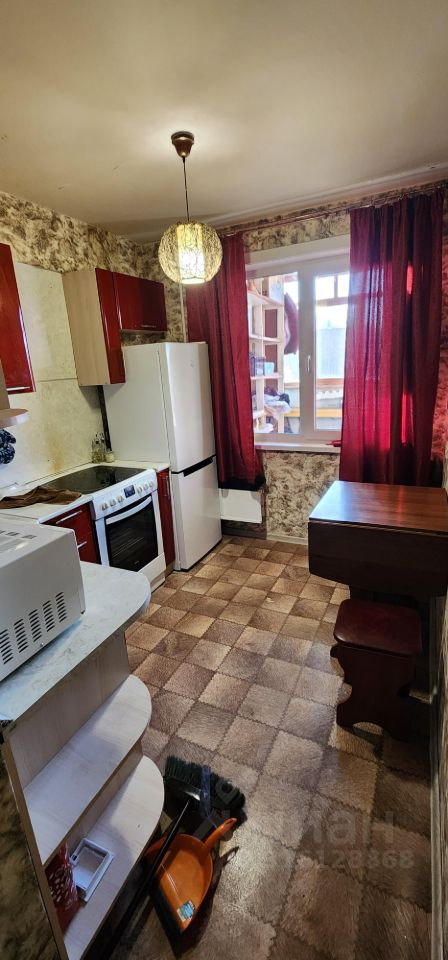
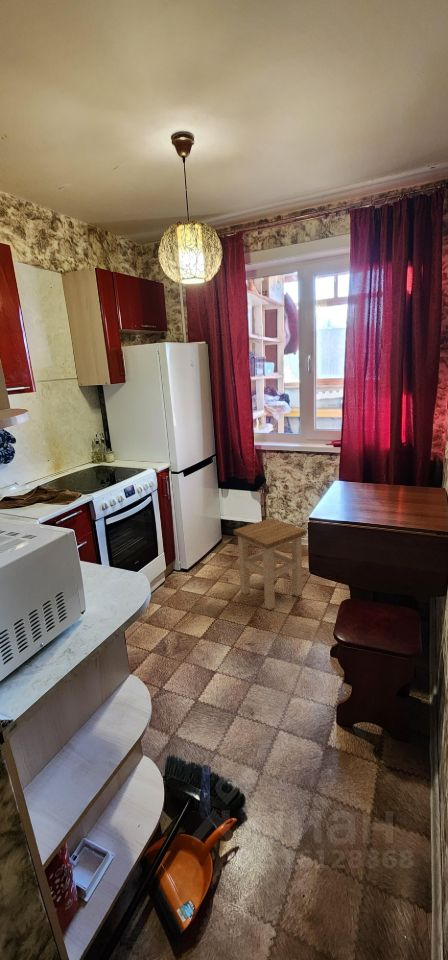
+ stool [233,517,307,611]
